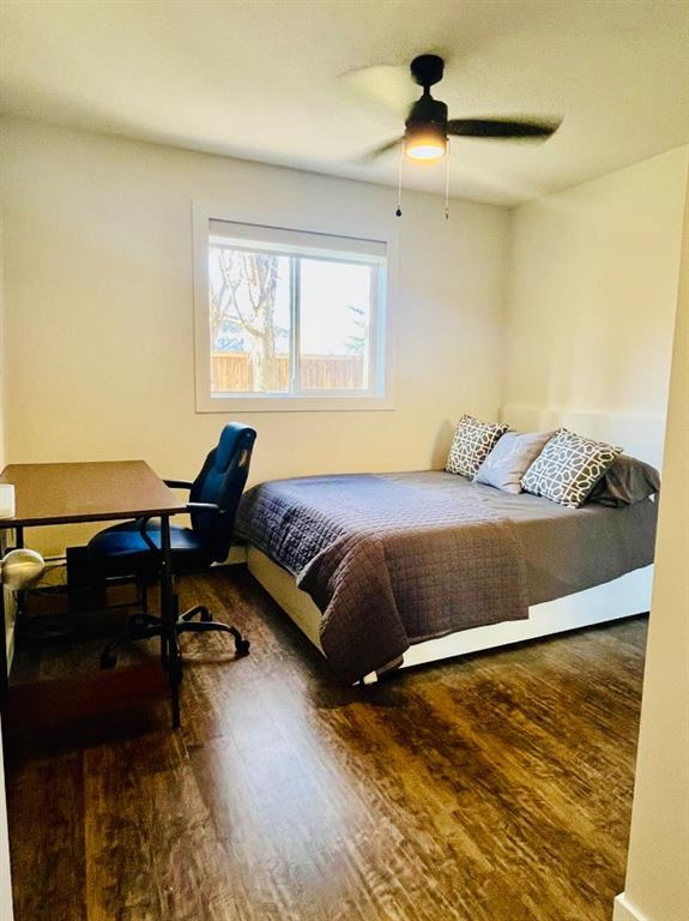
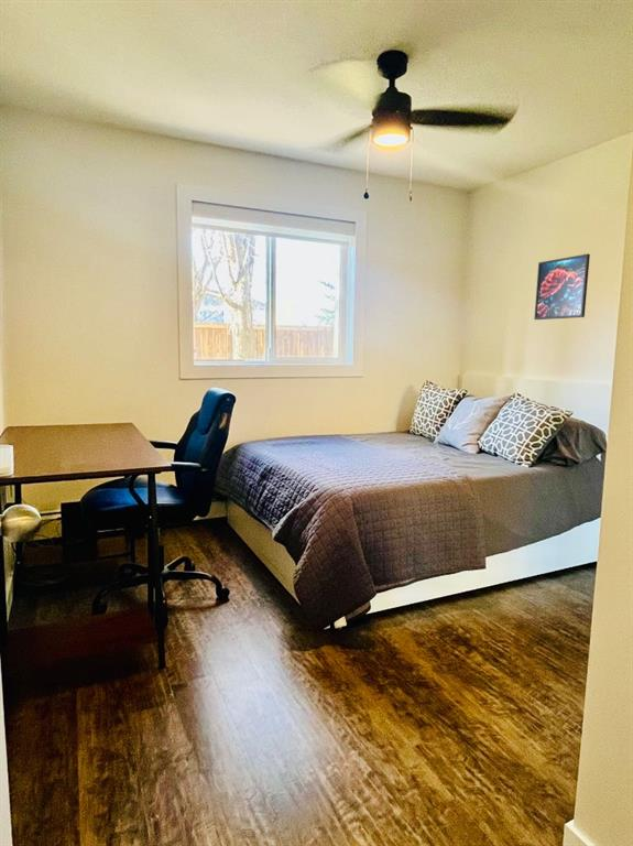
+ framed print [533,253,591,321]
